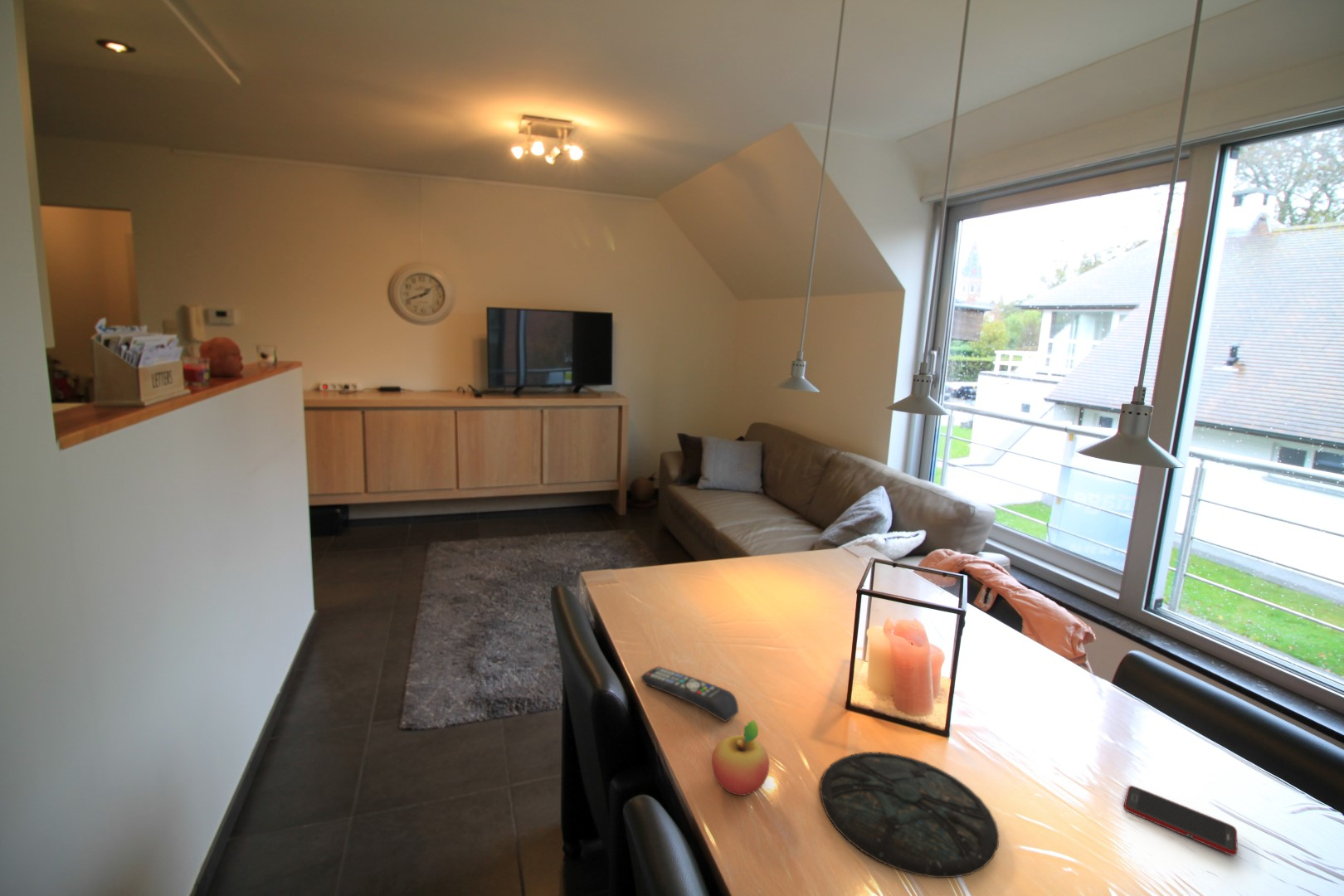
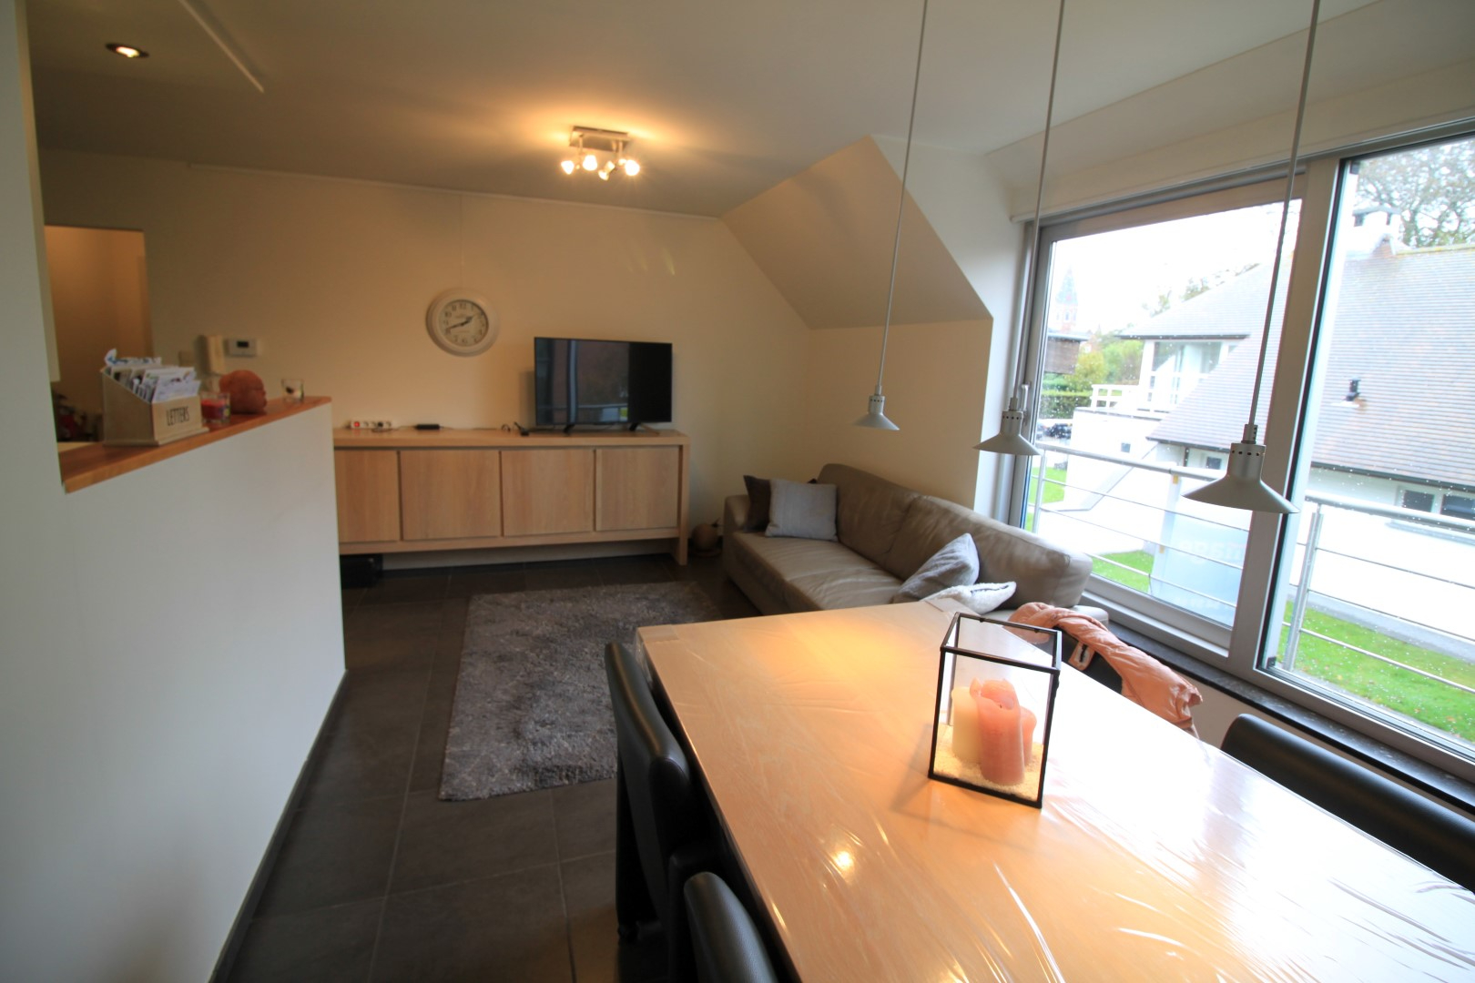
- plate [819,752,1000,879]
- fruit [711,719,770,796]
- cell phone [1123,785,1239,856]
- remote control [640,666,739,723]
